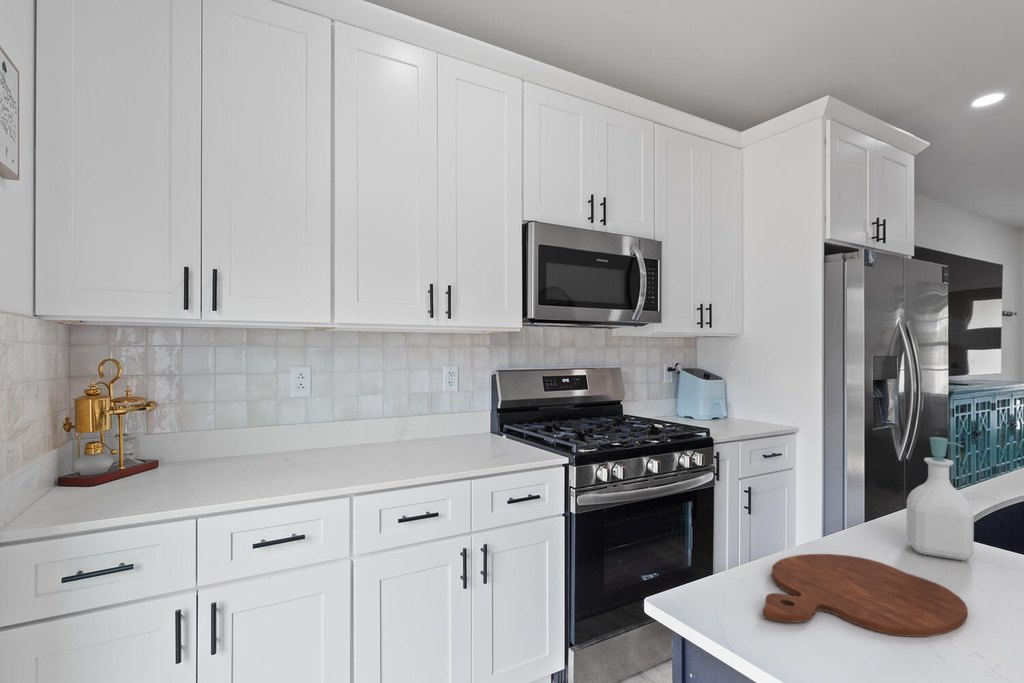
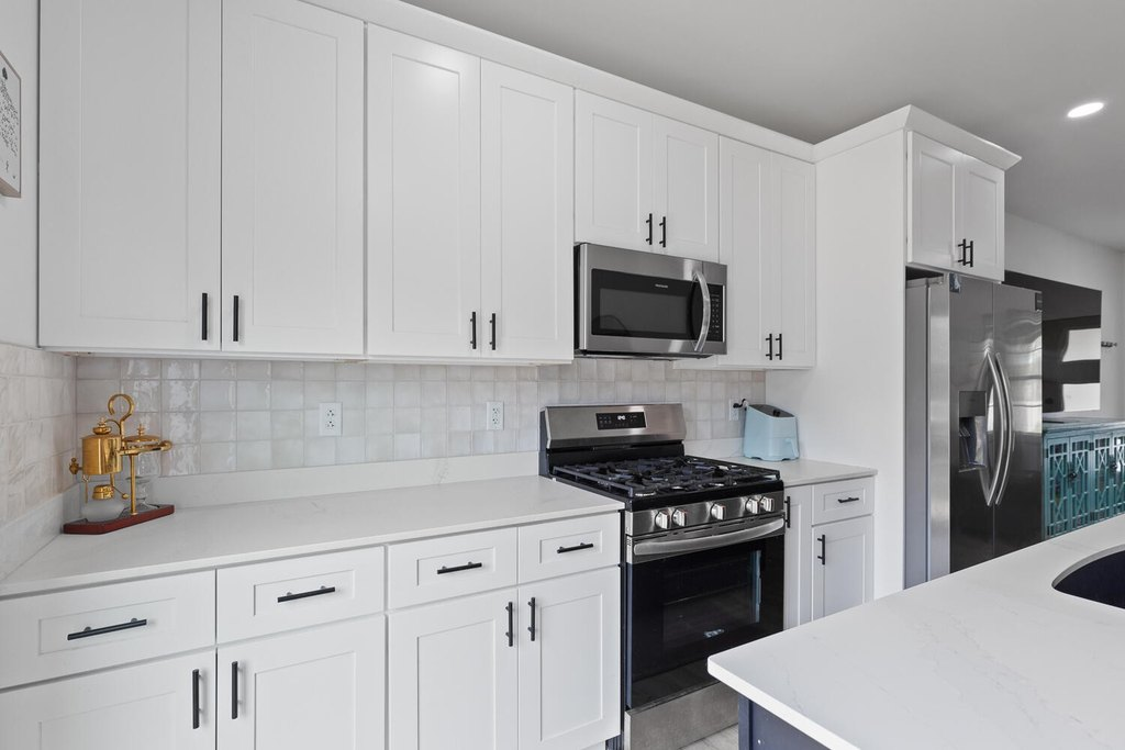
- soap bottle [906,436,975,561]
- cutting board [762,553,969,638]
